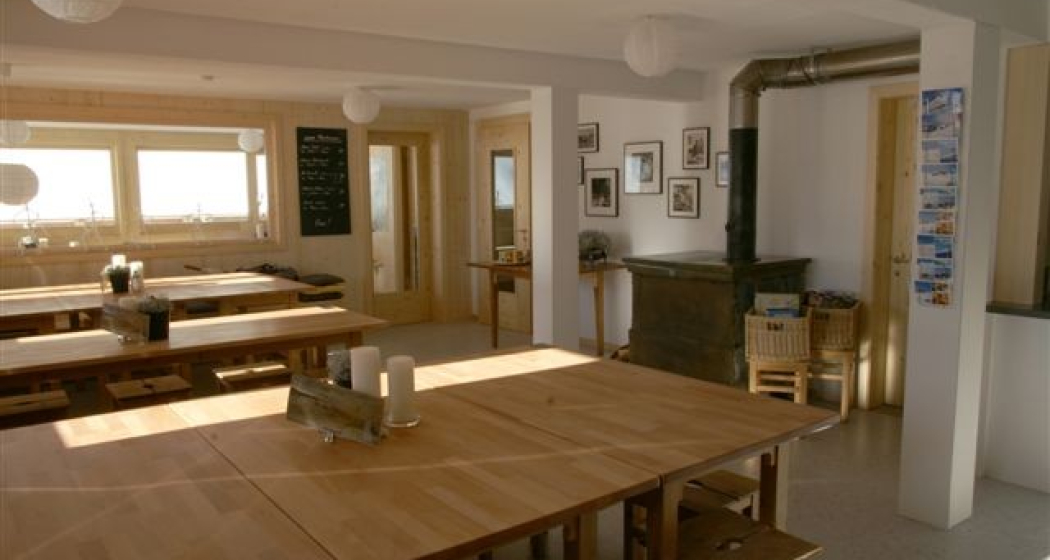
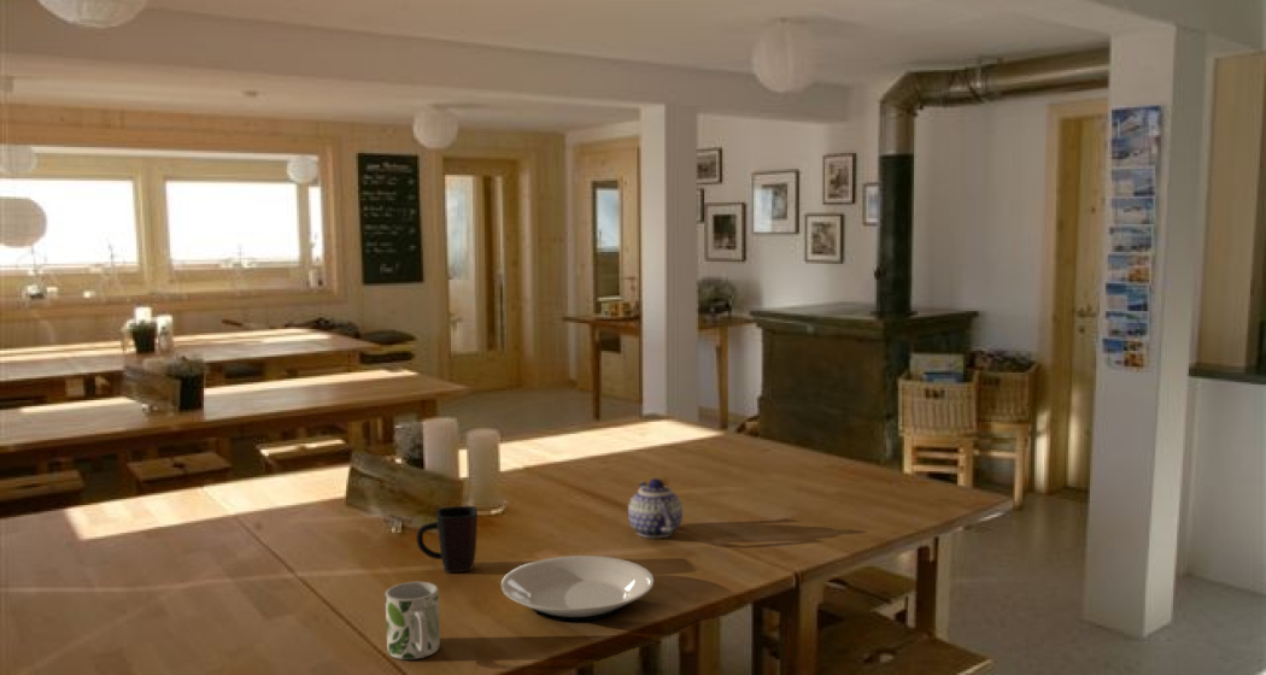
+ mug [385,581,441,661]
+ mug [415,505,479,574]
+ plate [500,554,655,623]
+ teapot [627,477,684,539]
